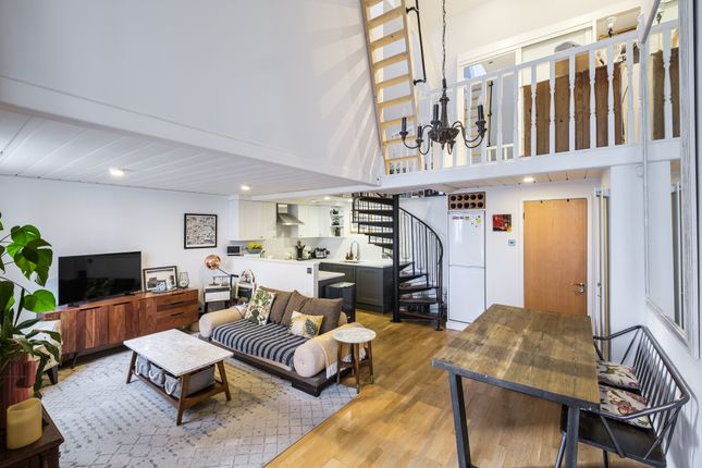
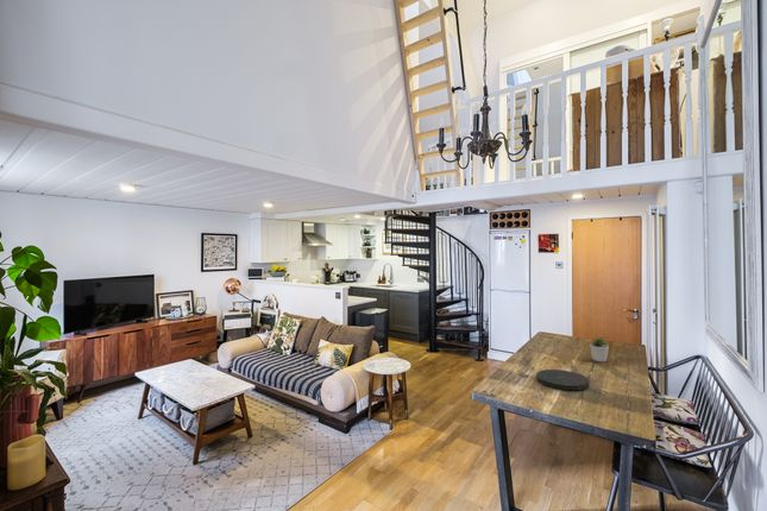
+ plate [535,368,590,391]
+ potted plant [589,335,610,362]
